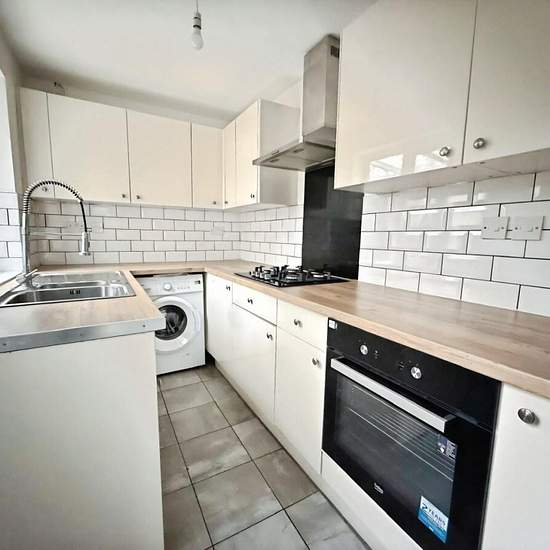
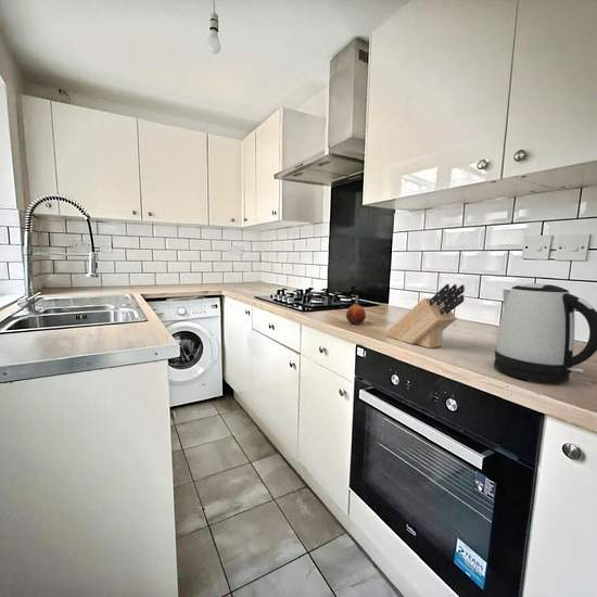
+ fruit [345,303,367,325]
+ kettle [493,282,597,384]
+ knife block [384,283,466,350]
